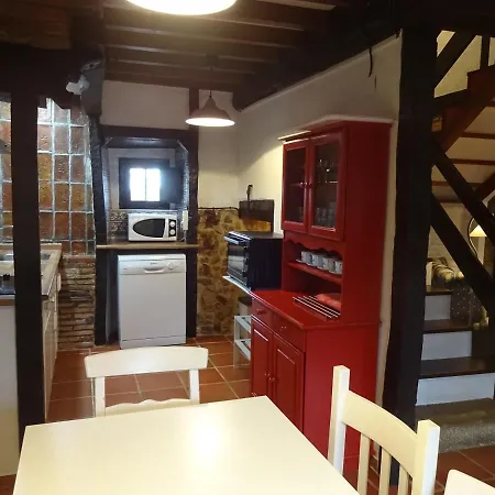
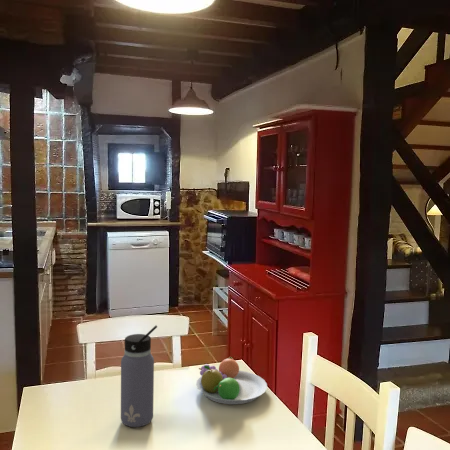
+ water bottle [120,325,158,428]
+ fruit bowl [195,356,268,405]
